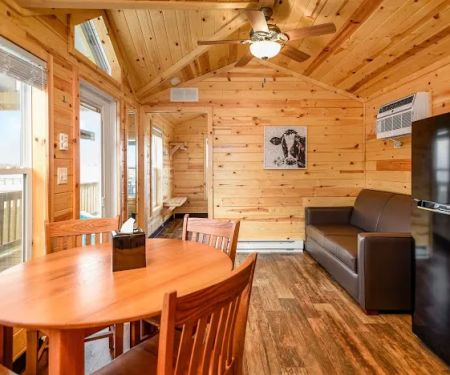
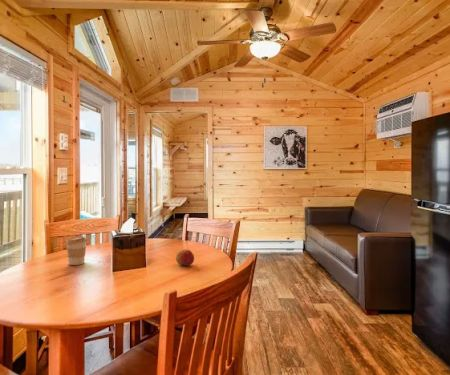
+ coffee cup [65,235,88,266]
+ fruit [175,249,195,267]
